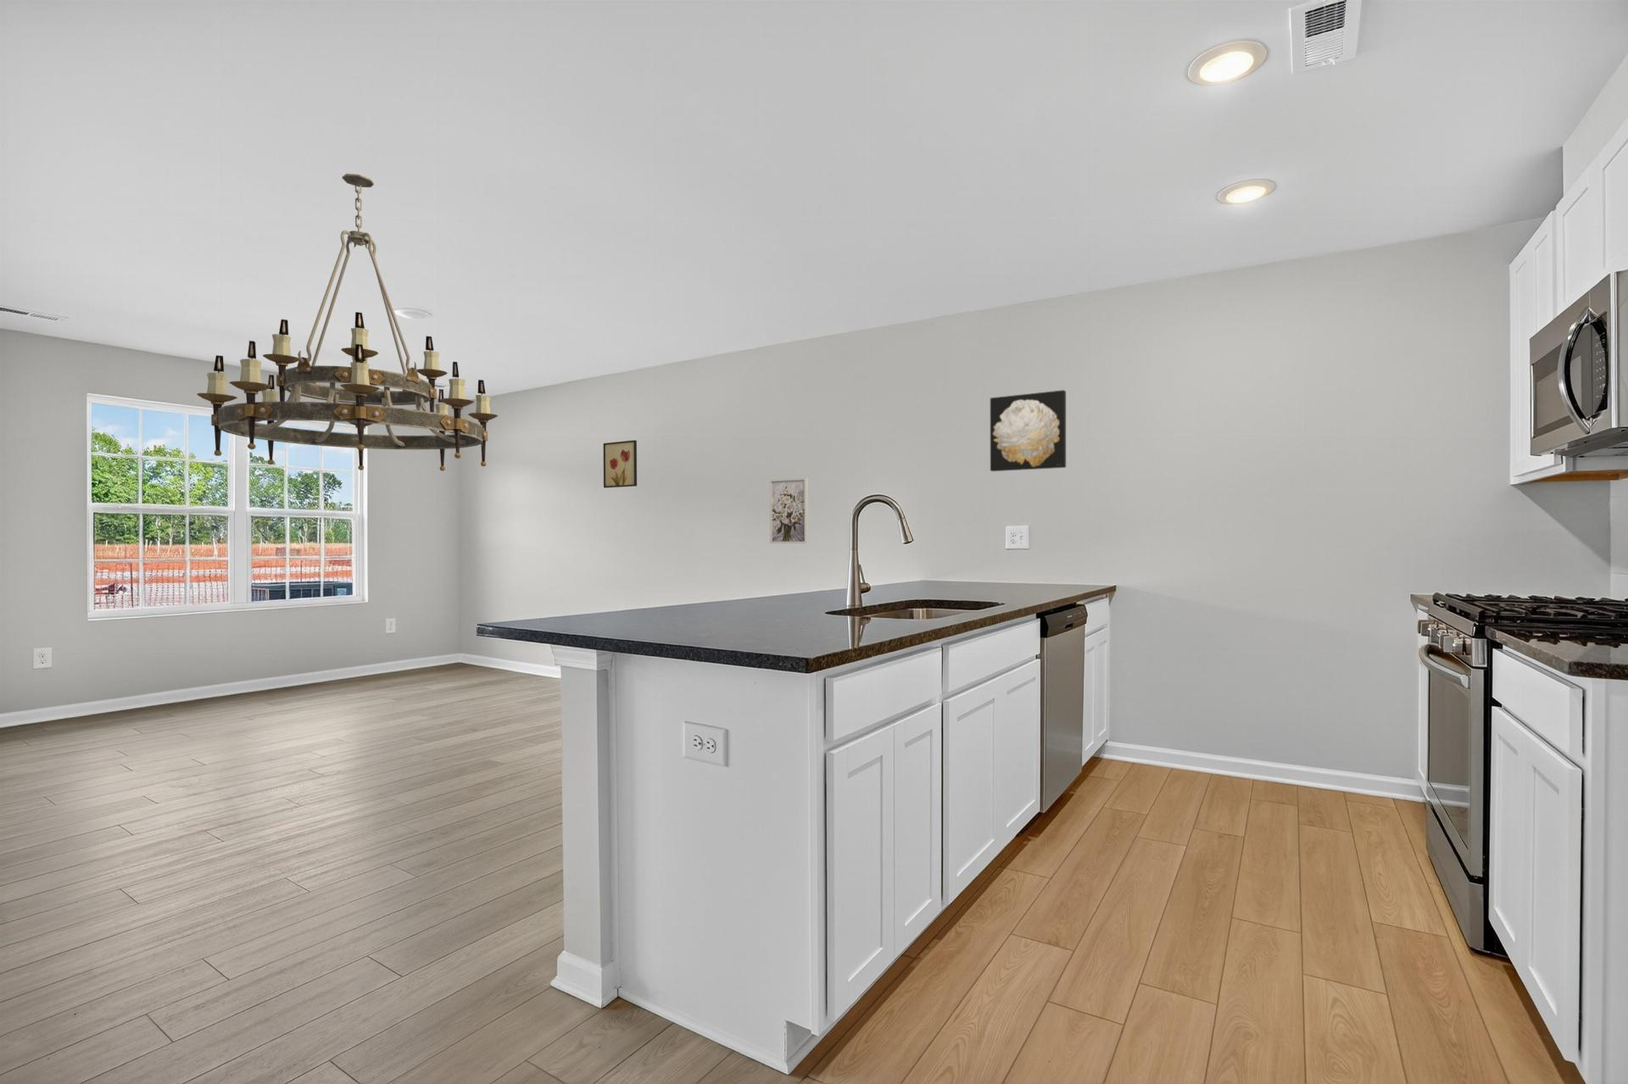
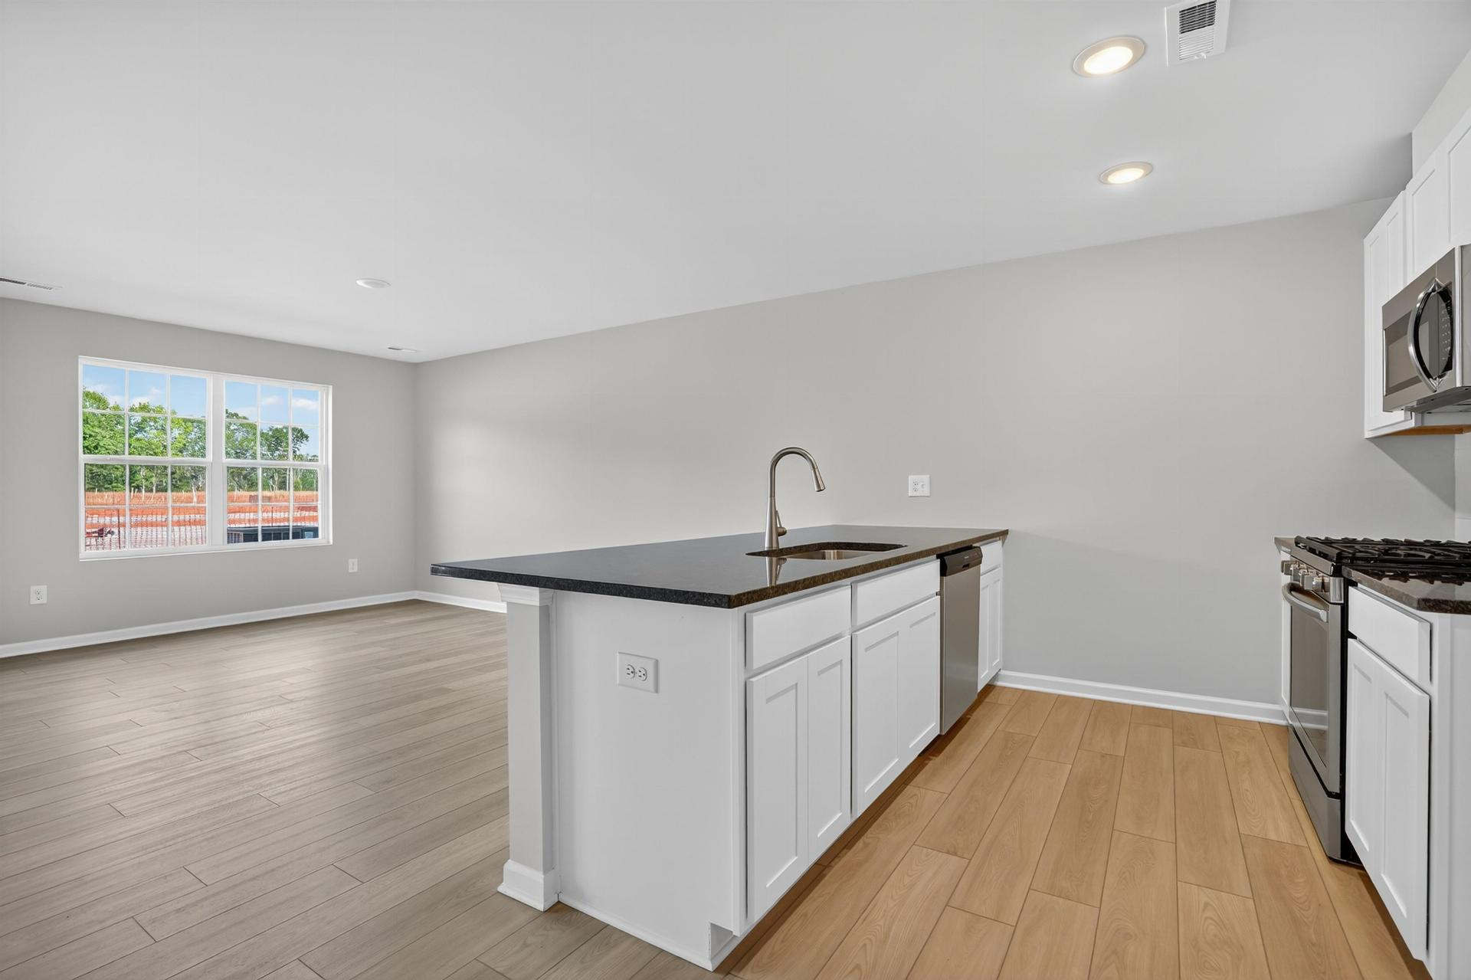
- wall art [769,477,809,544]
- wall art [990,390,1066,472]
- wall art [603,439,638,489]
- chandelier [196,173,499,472]
